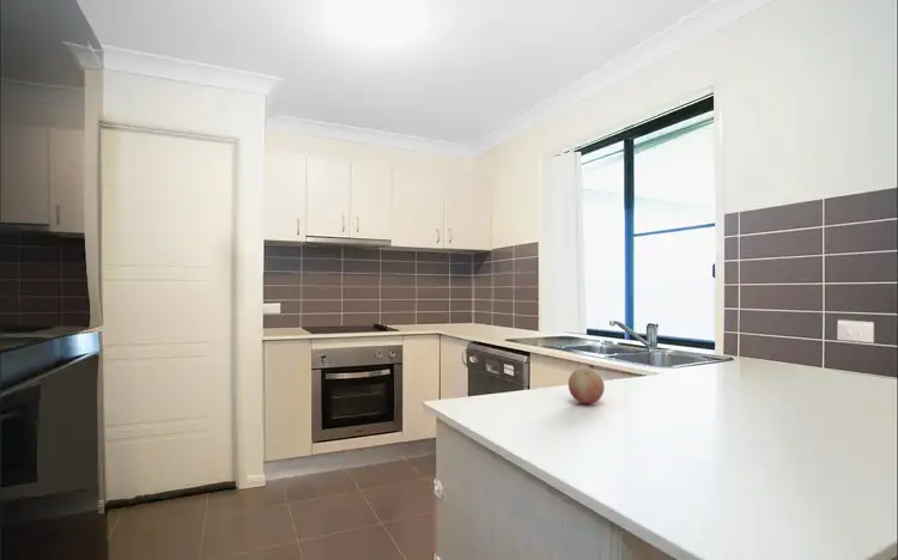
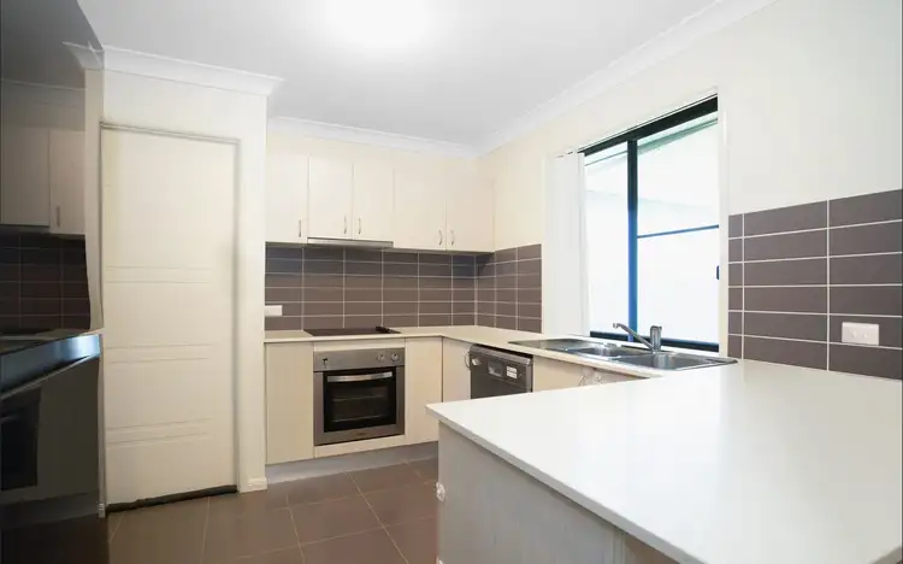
- fruit [568,366,606,404]
